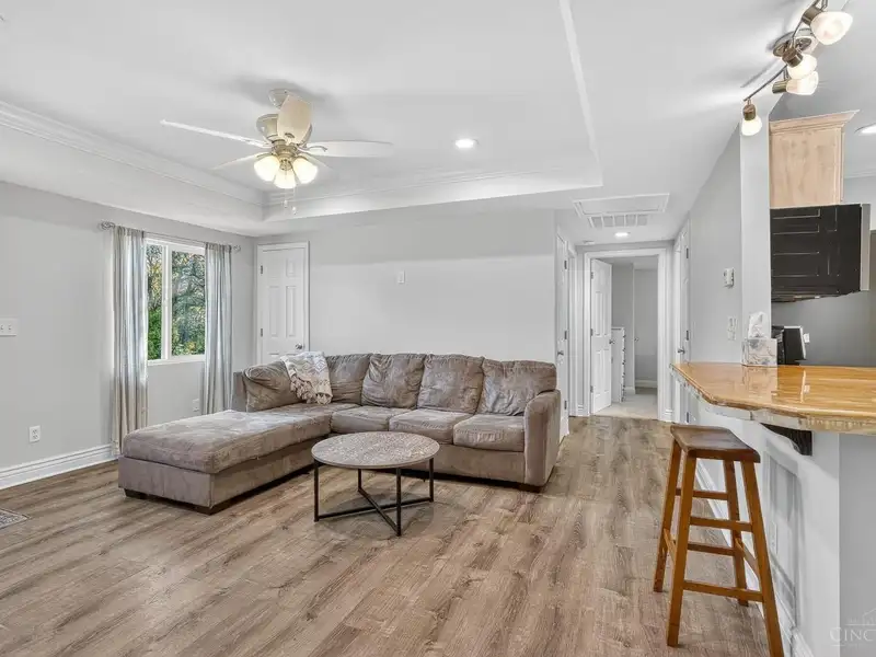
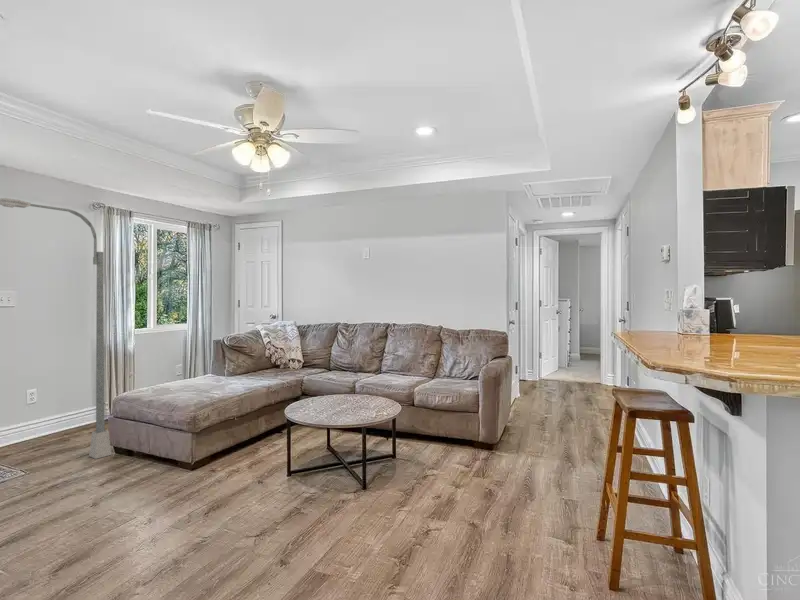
+ floor lamp [0,197,112,460]
